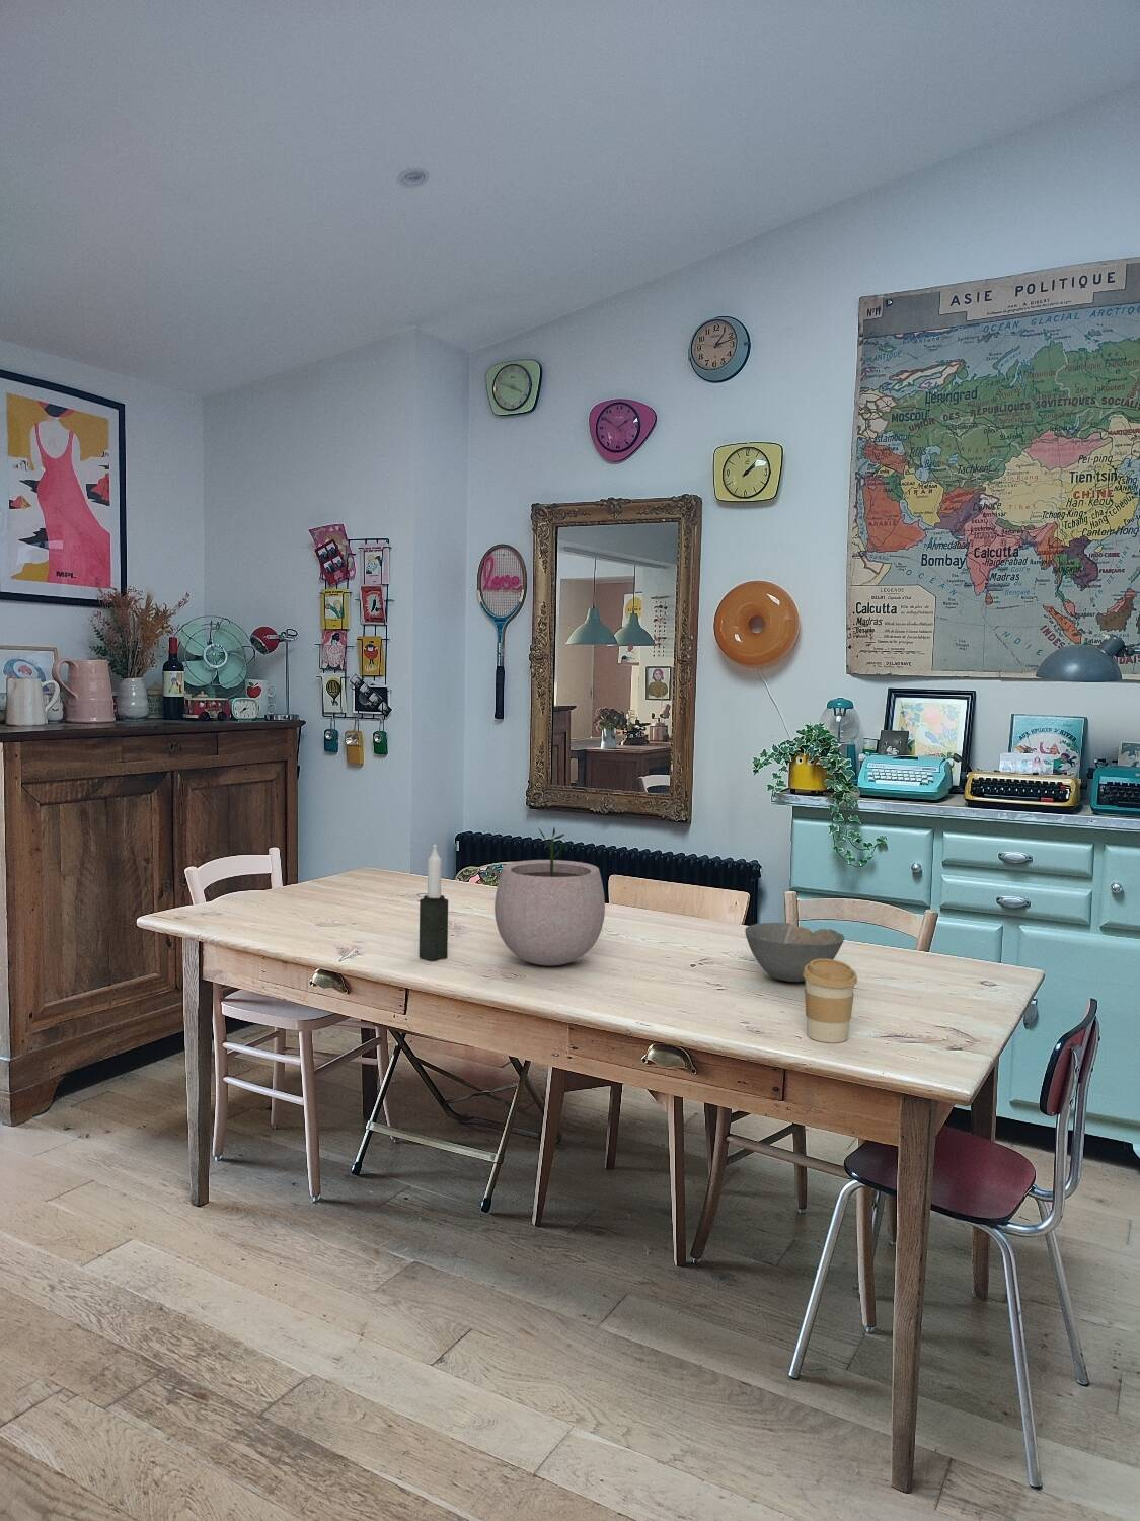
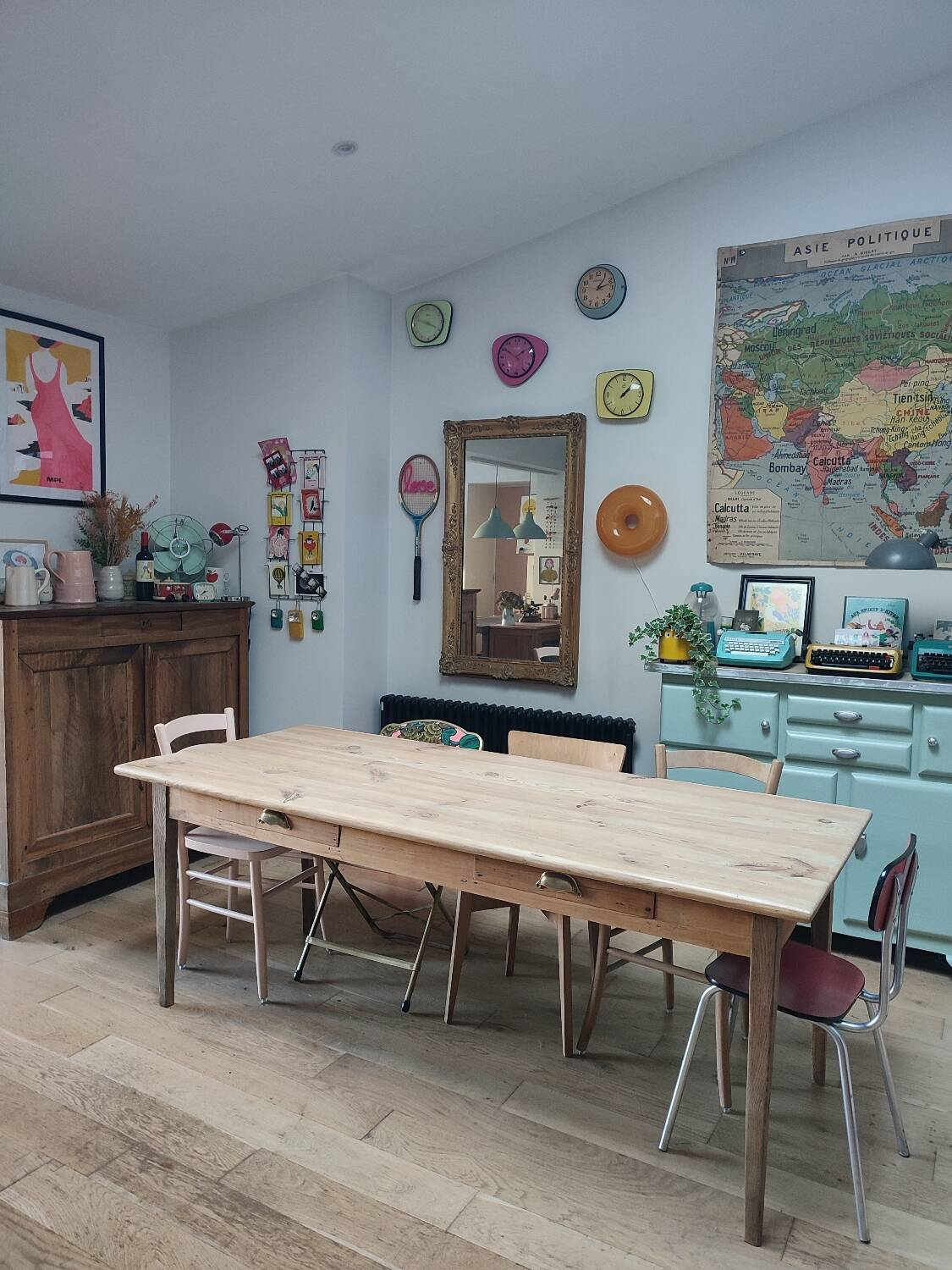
- bowl [744,922,845,982]
- candle [418,843,449,962]
- plant pot [493,826,606,966]
- coffee cup [802,959,859,1043]
